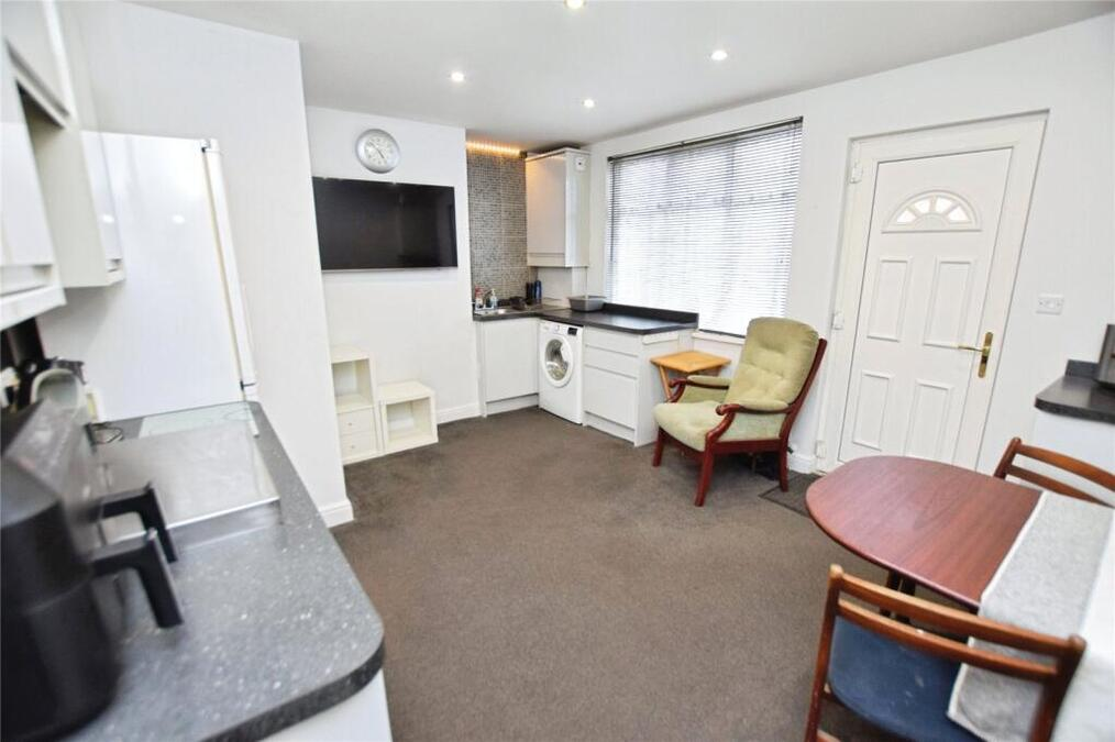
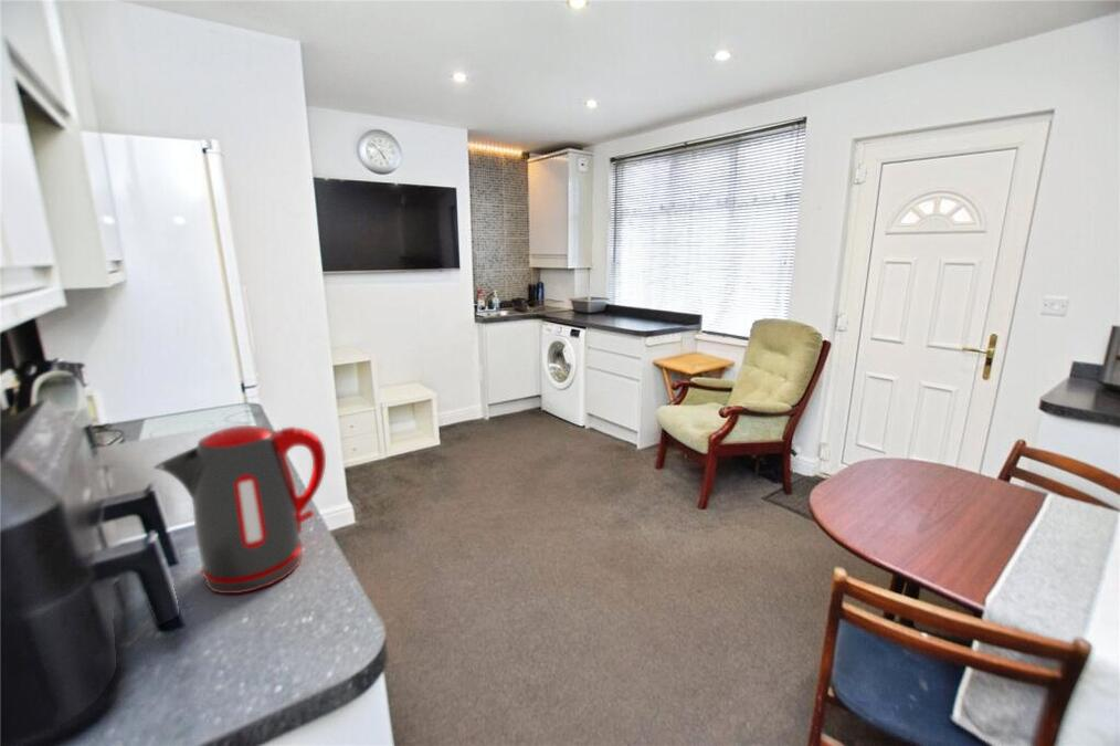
+ kettle [152,424,327,595]
